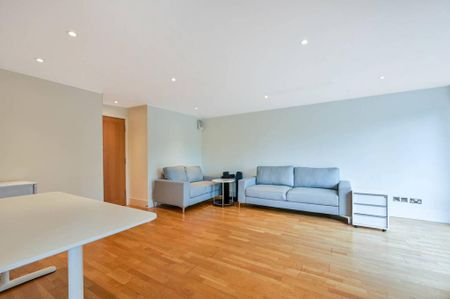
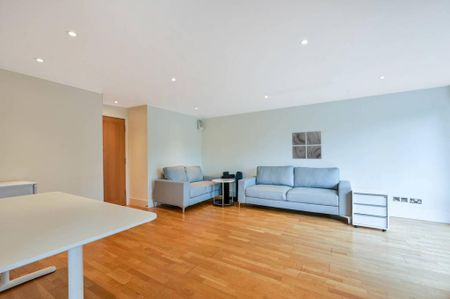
+ wall art [291,130,323,160]
